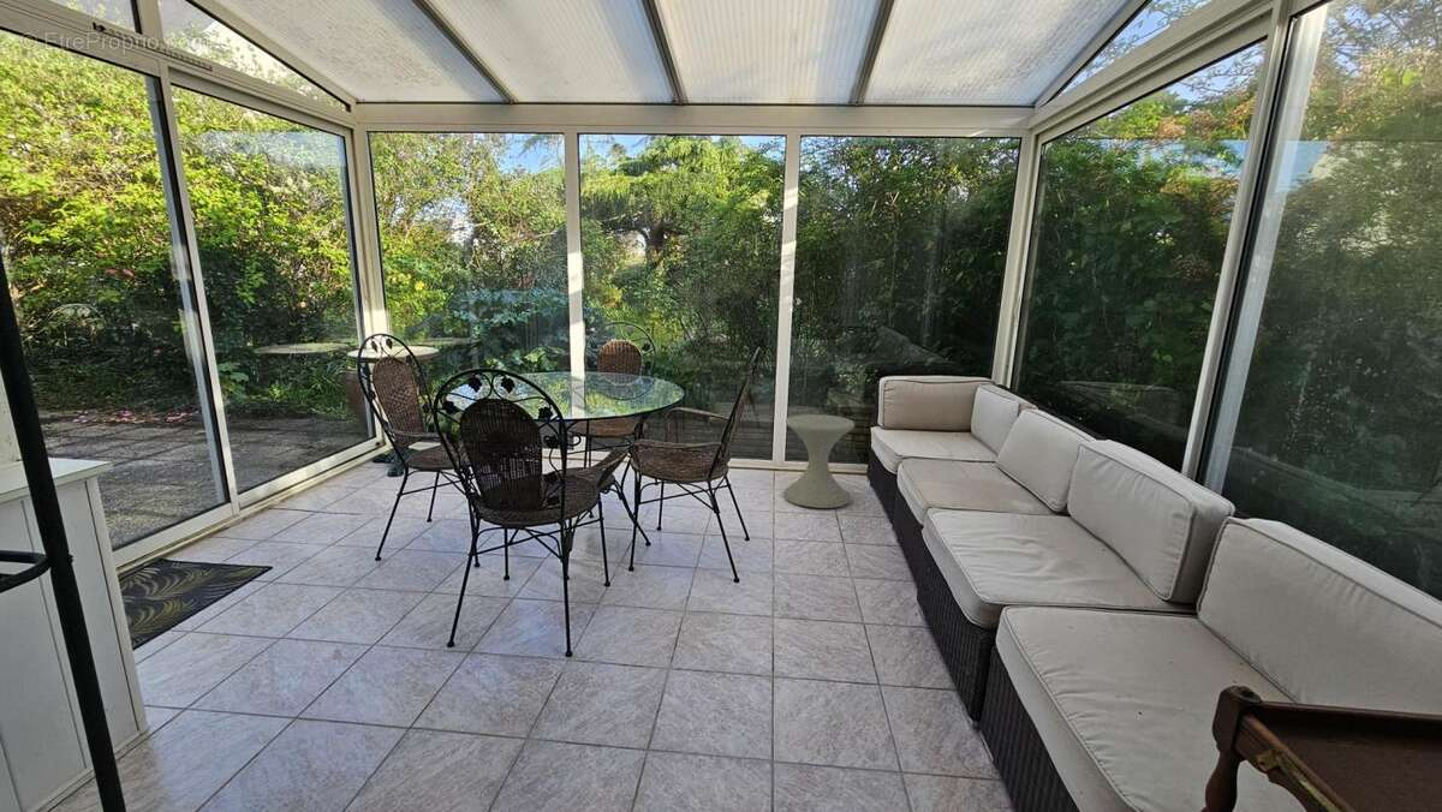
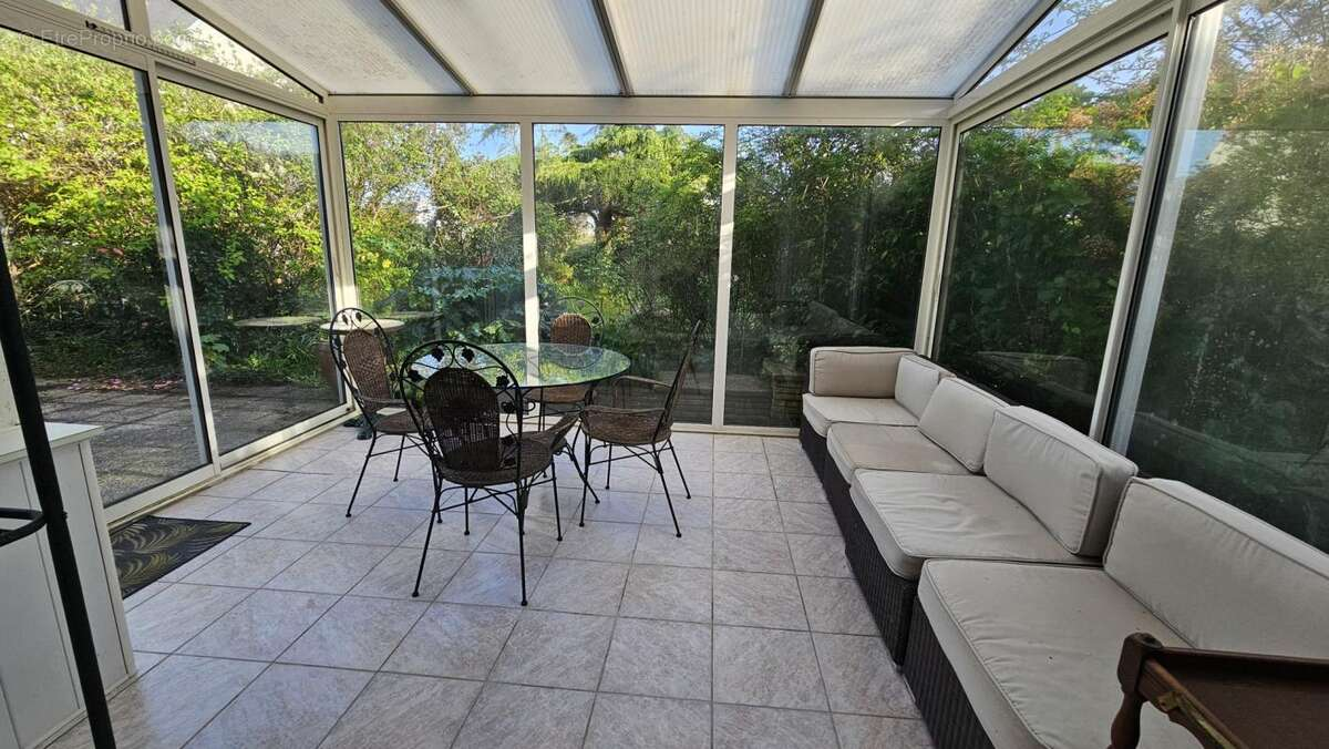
- side table [782,413,856,509]
